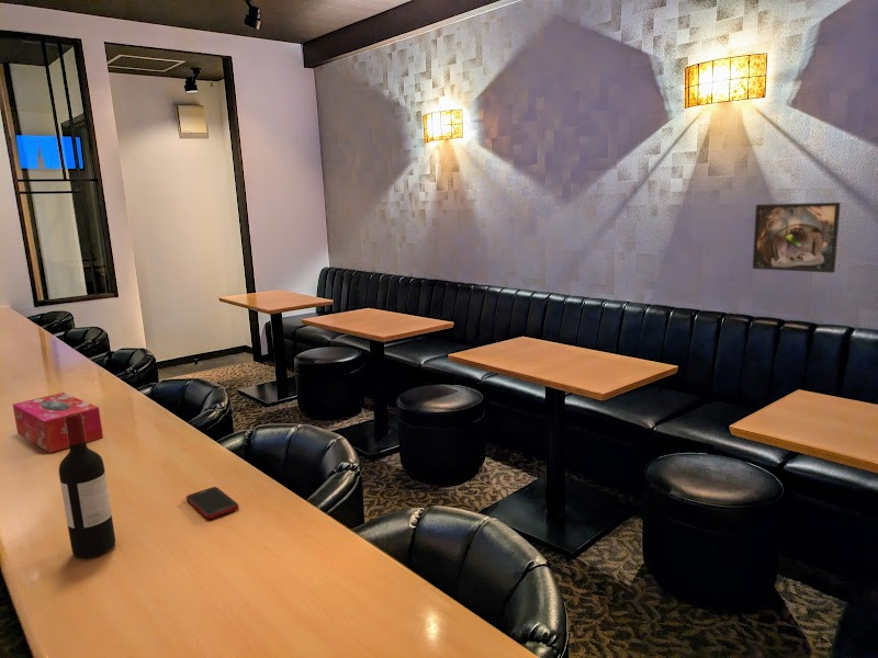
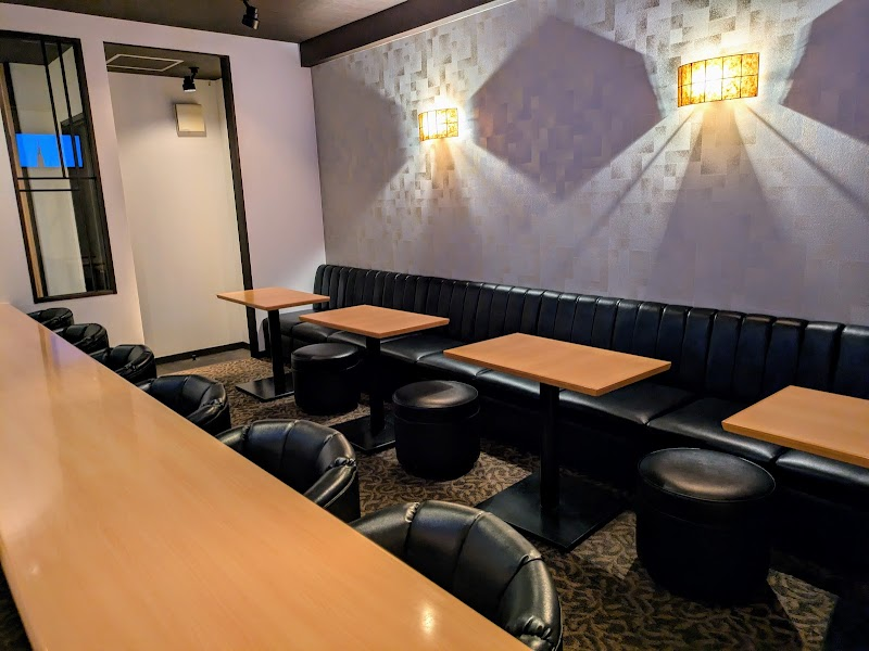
- tissue box [12,392,104,454]
- cell phone [185,486,240,520]
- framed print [752,202,842,274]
- wine bottle [58,413,116,559]
